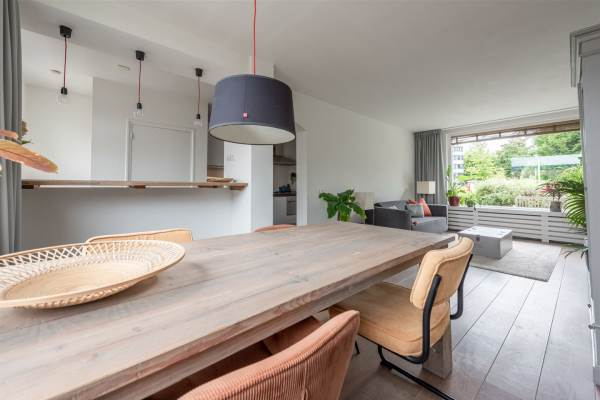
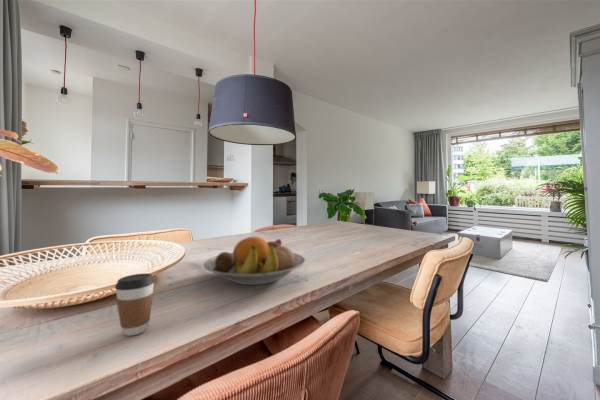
+ fruit bowl [203,235,307,286]
+ coffee cup [114,273,156,337]
